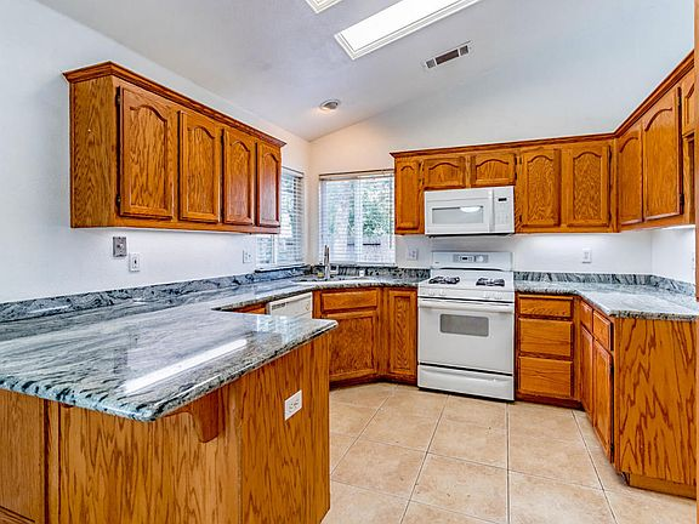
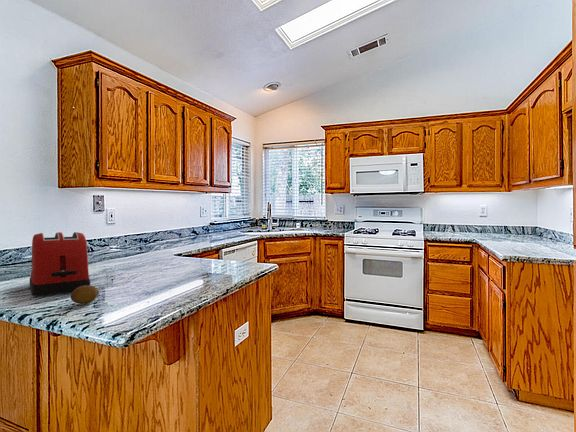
+ fruit [70,284,100,305]
+ toaster [29,231,91,297]
